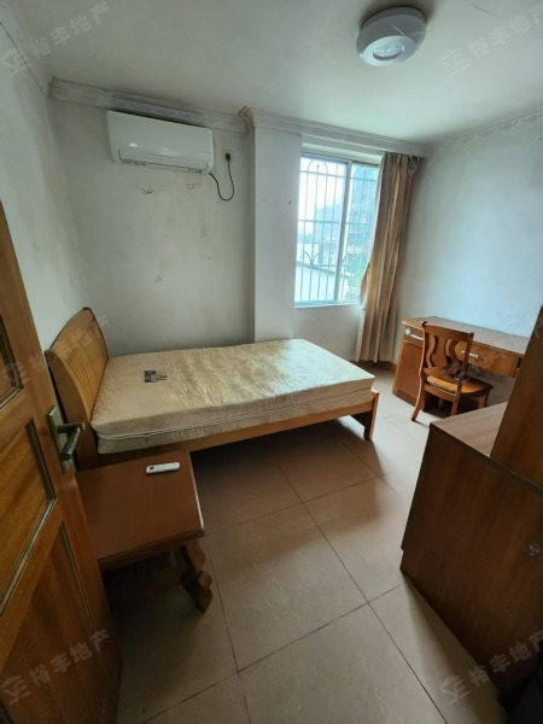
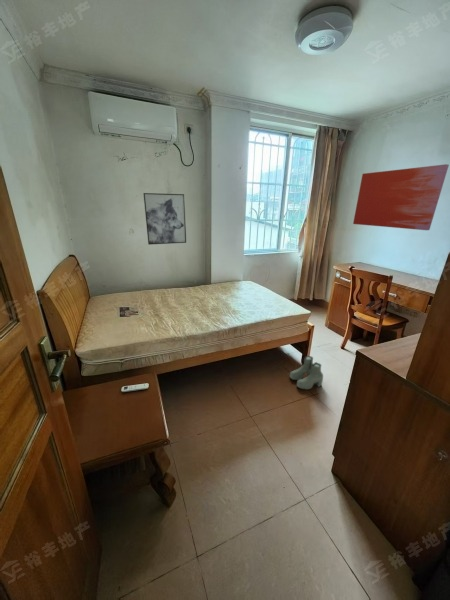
+ wall art [143,192,187,246]
+ boots [289,355,324,390]
+ wall art [352,163,450,231]
